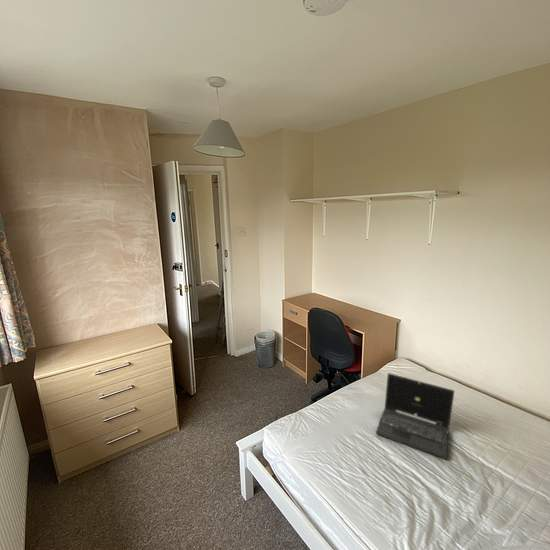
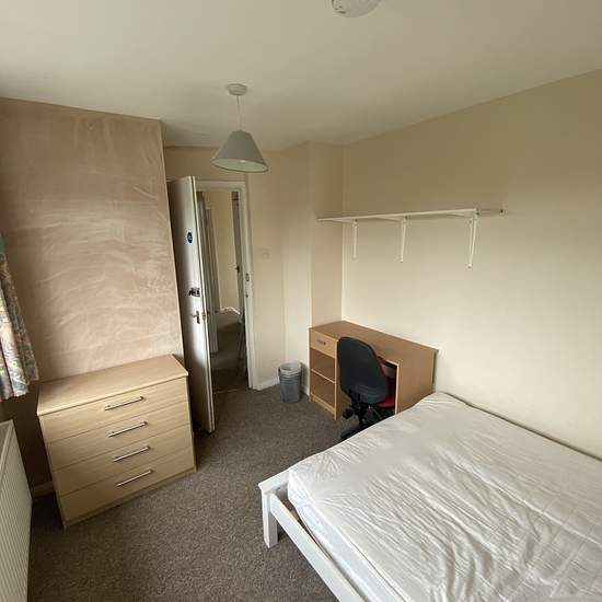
- laptop [375,372,455,460]
